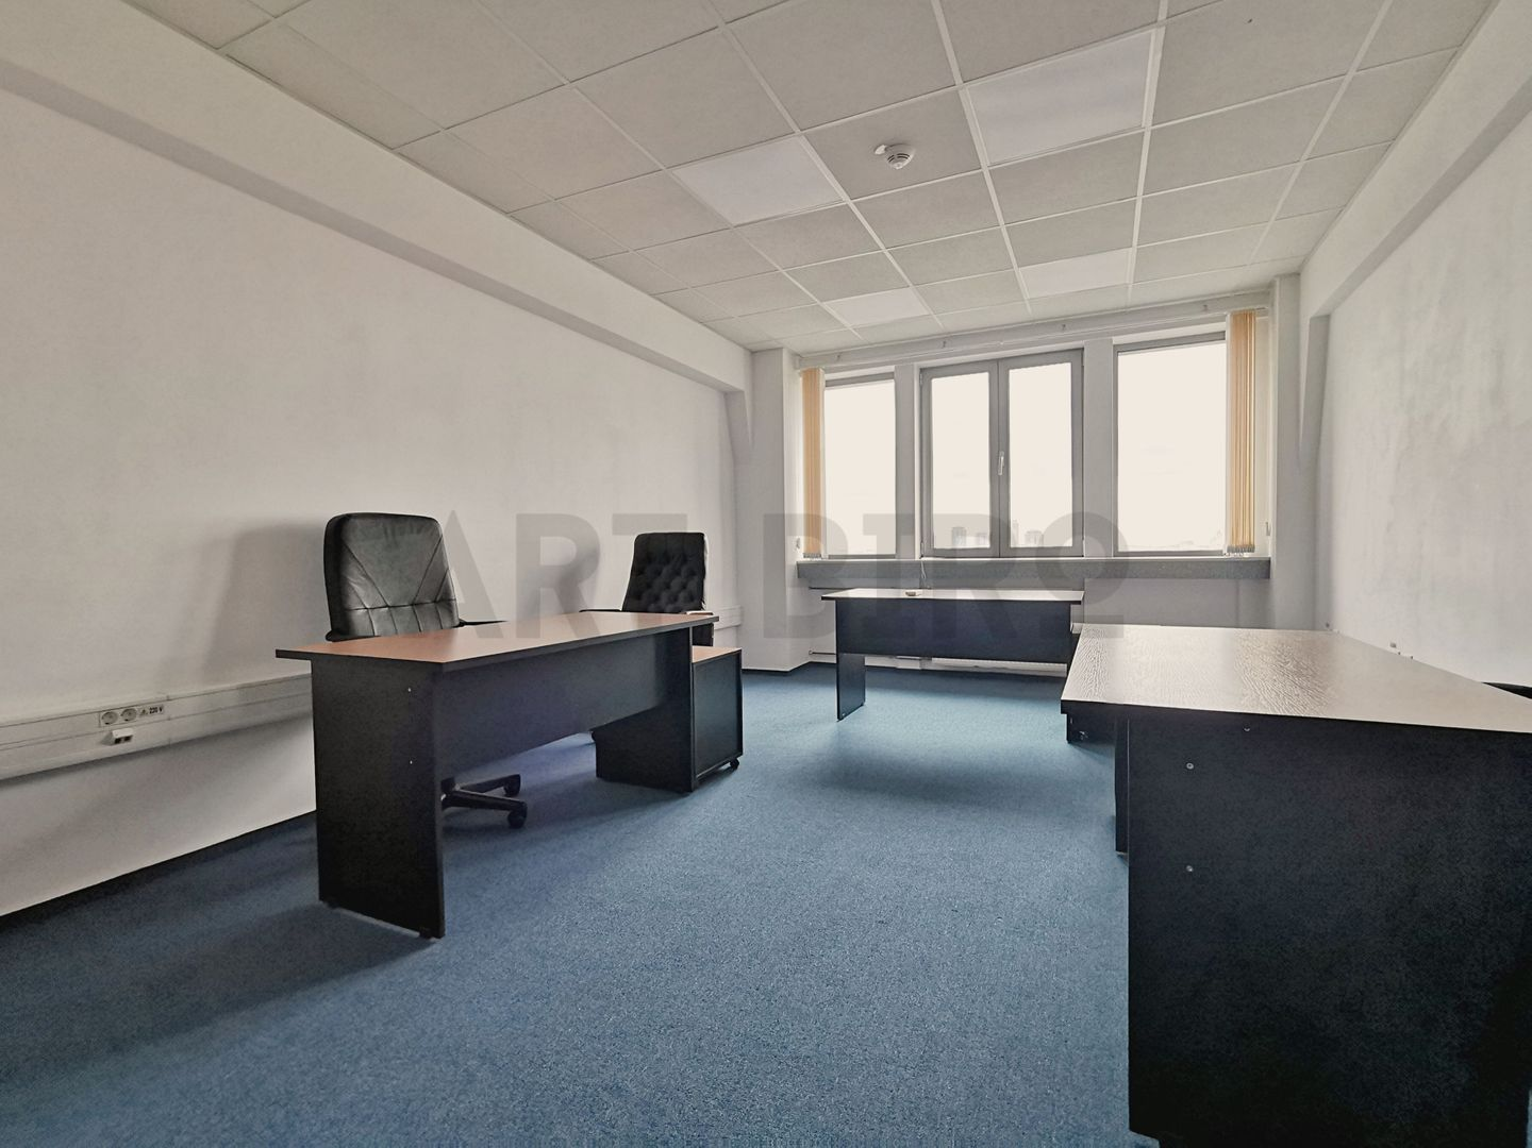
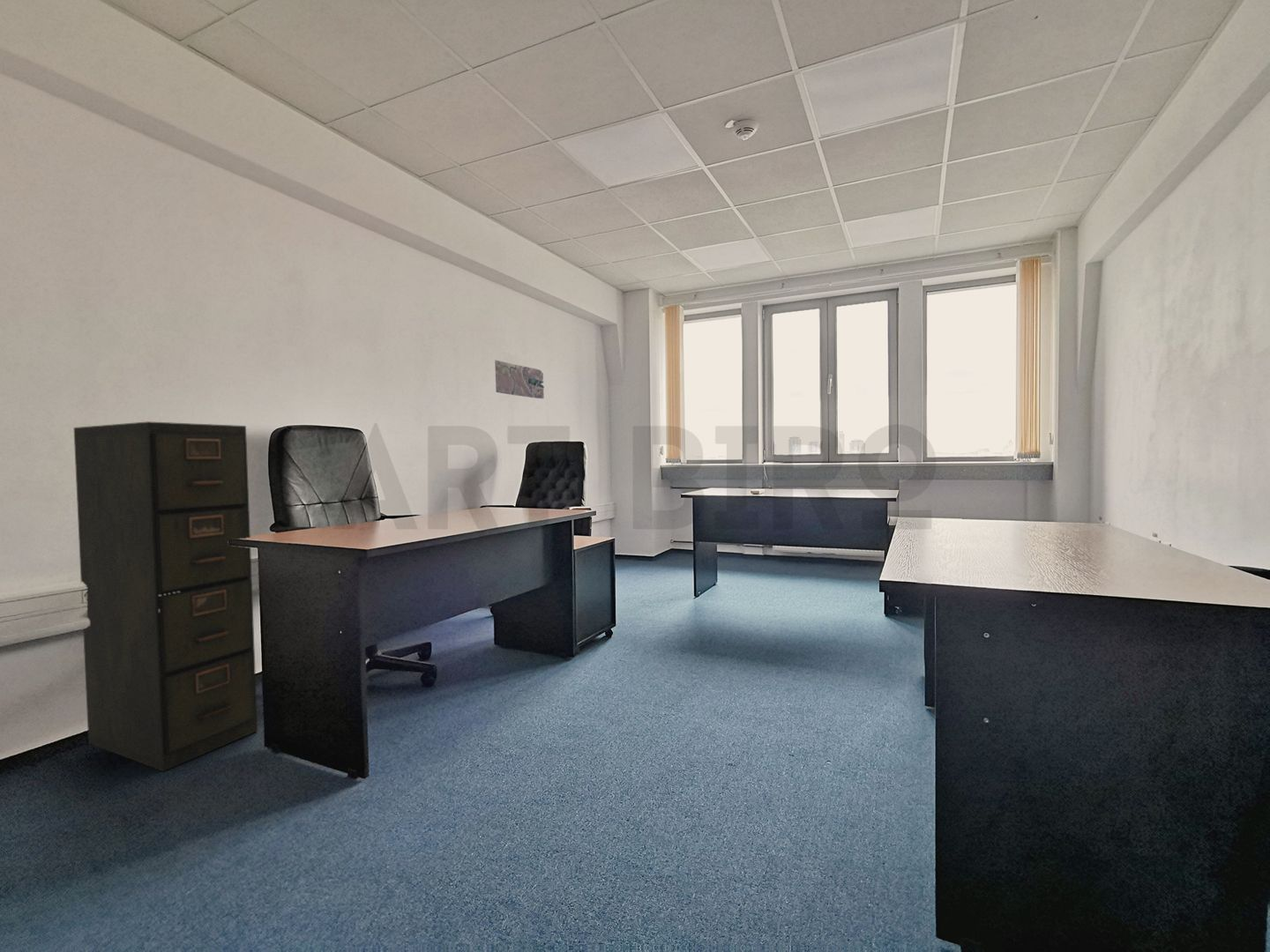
+ filing cabinet [73,420,258,772]
+ map [494,359,545,399]
